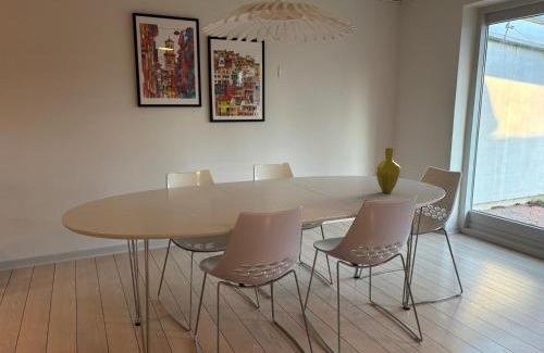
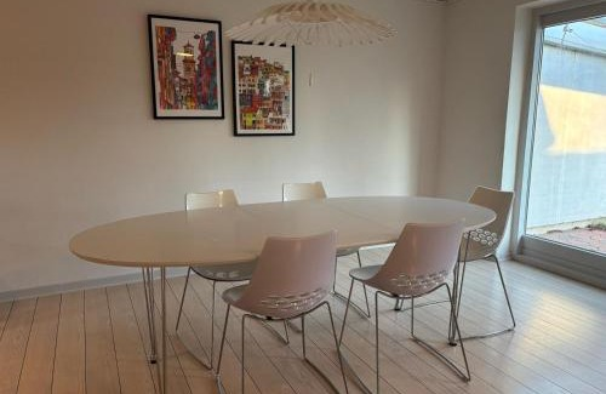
- vase [374,147,401,194]
